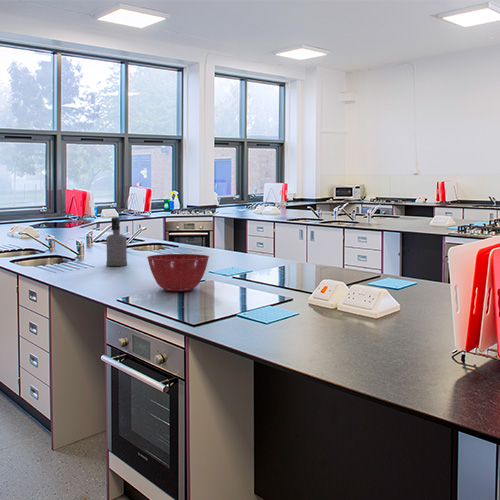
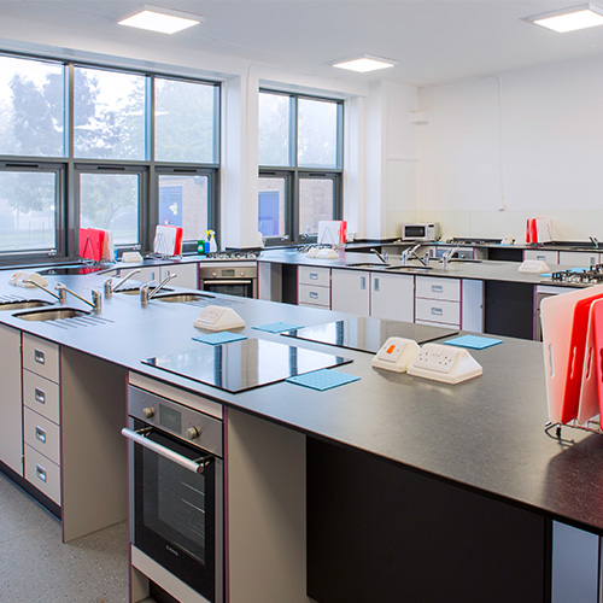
- mixing bowl [146,253,210,292]
- spray bottle [105,216,128,267]
